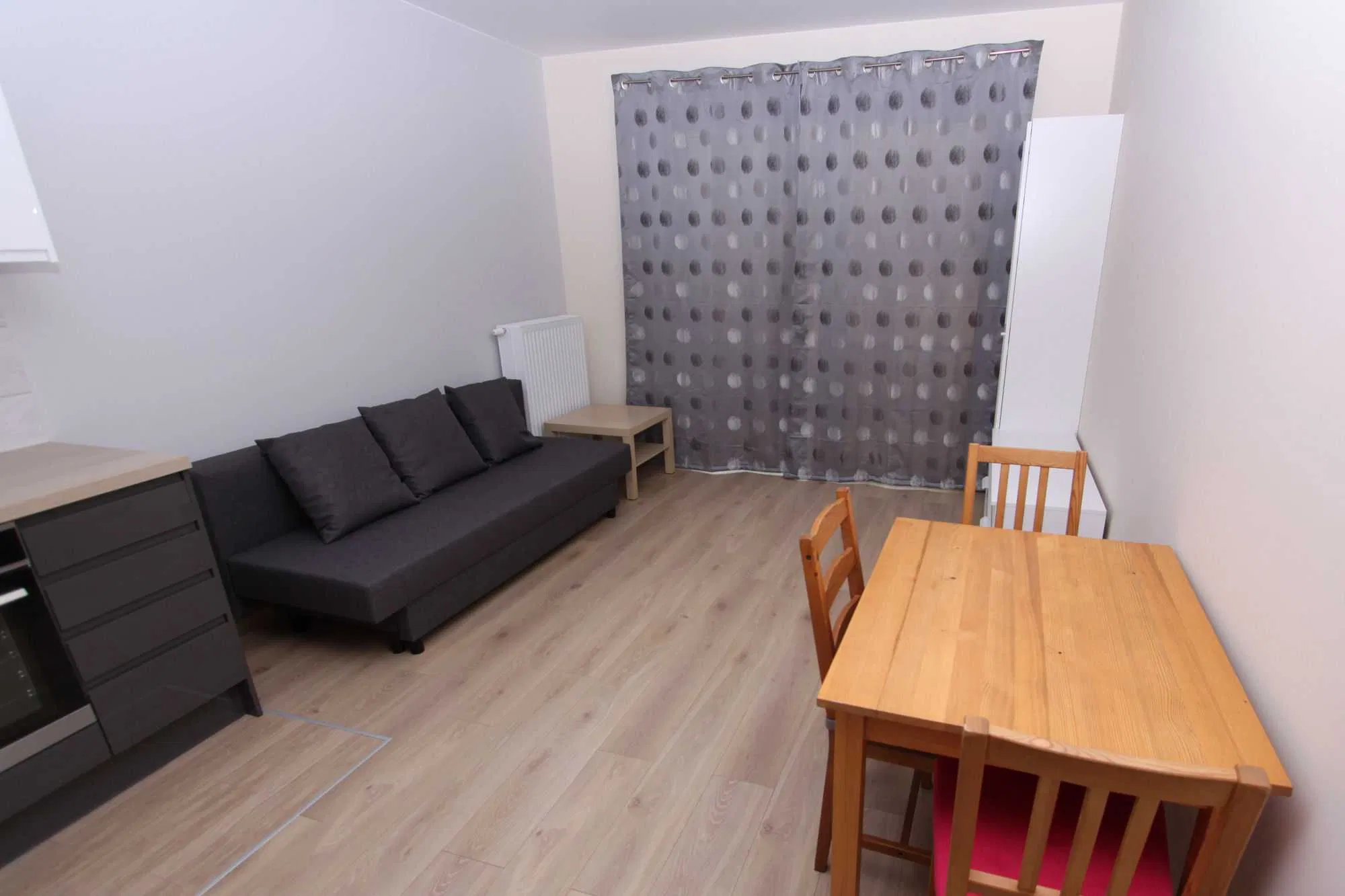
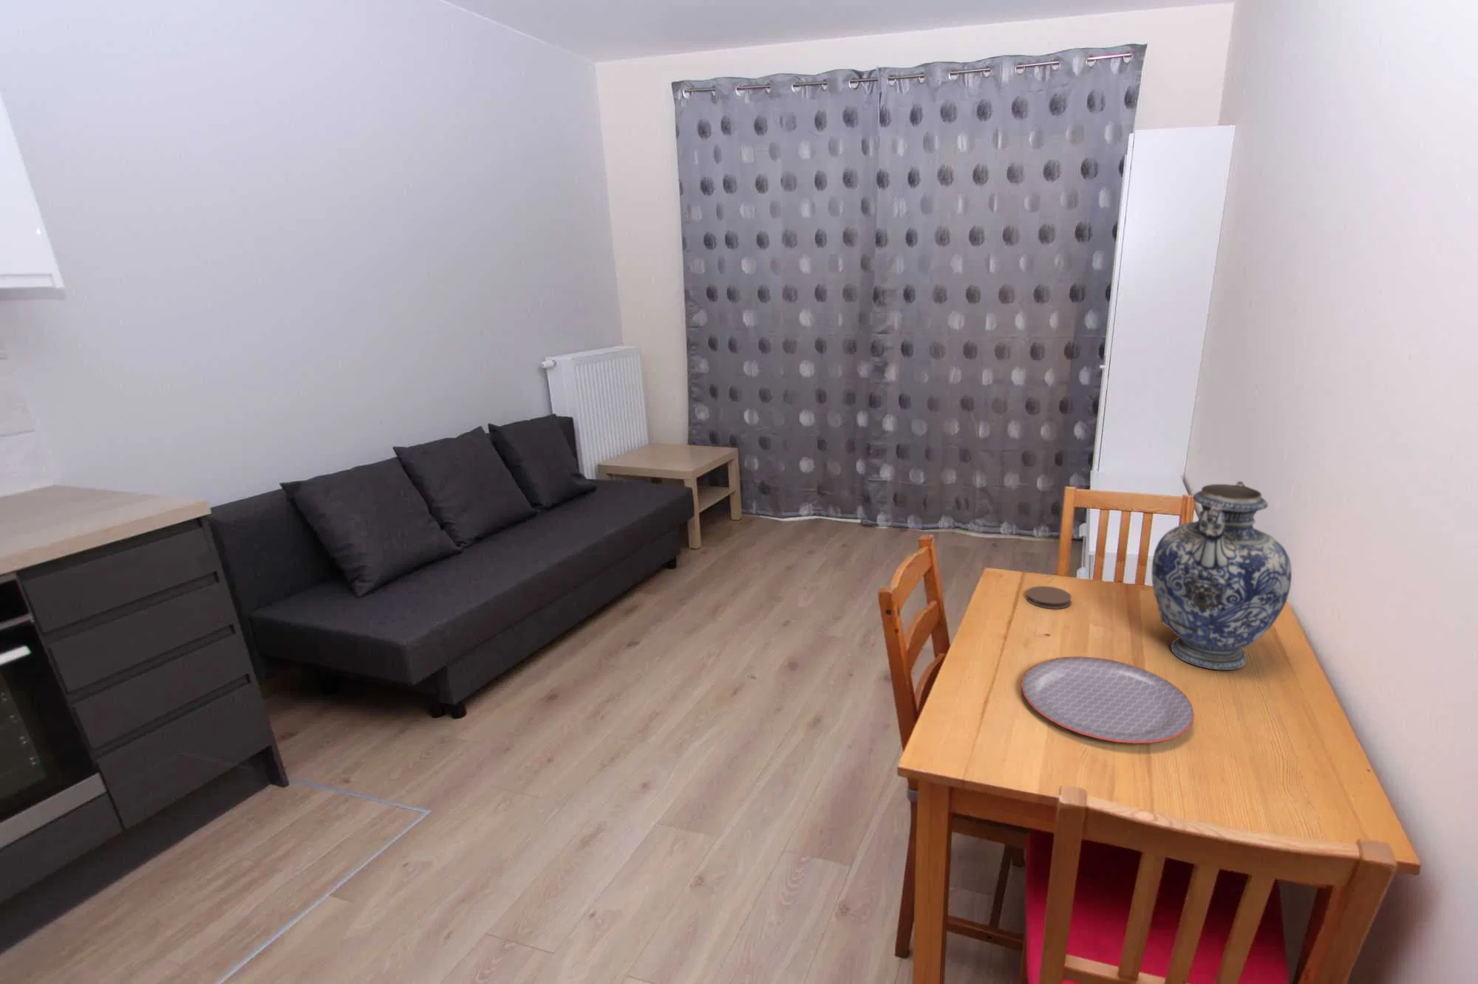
+ vase [1151,481,1292,671]
+ coaster [1025,585,1073,610]
+ plate [1021,656,1194,745]
